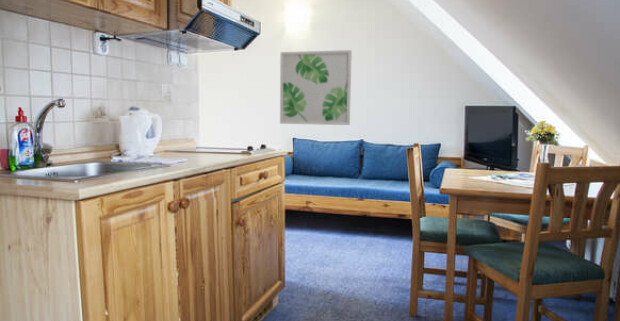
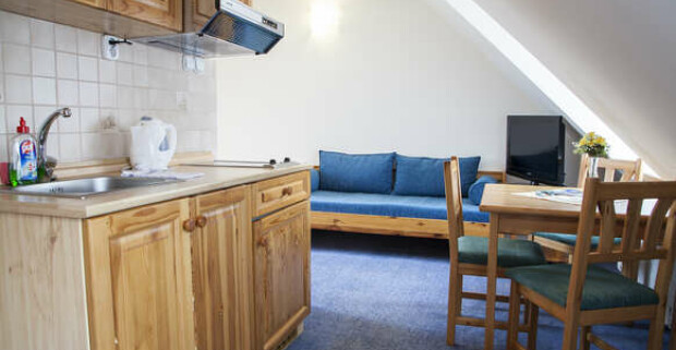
- wall art [279,49,353,126]
